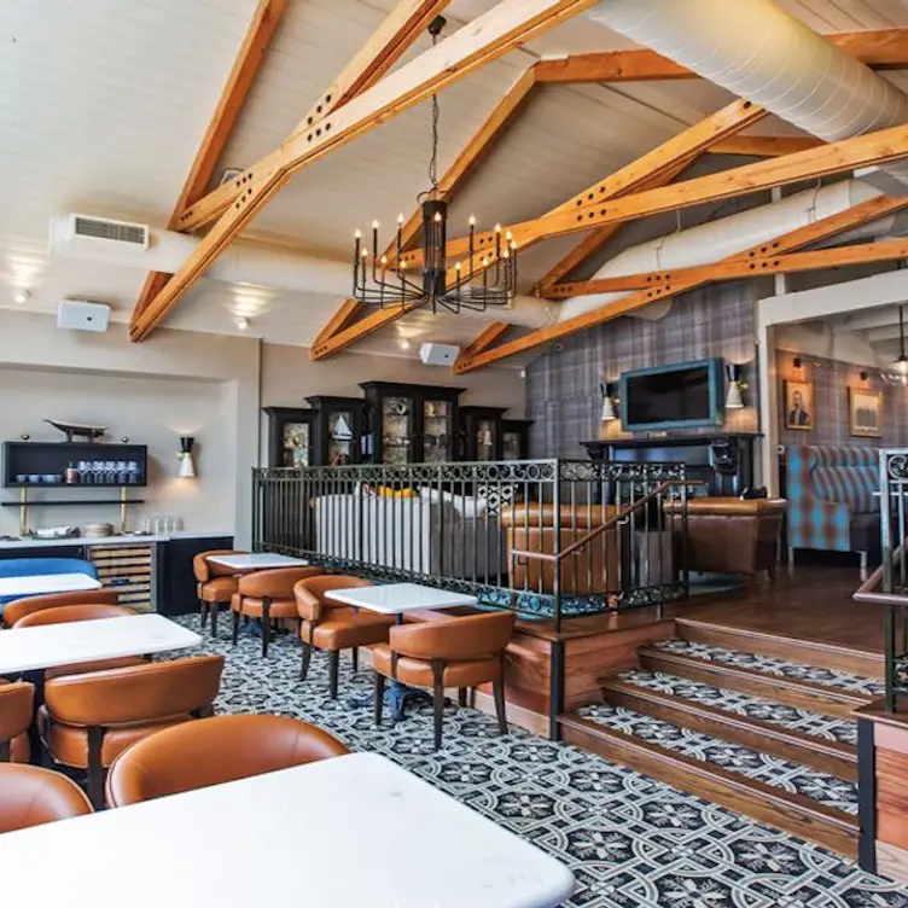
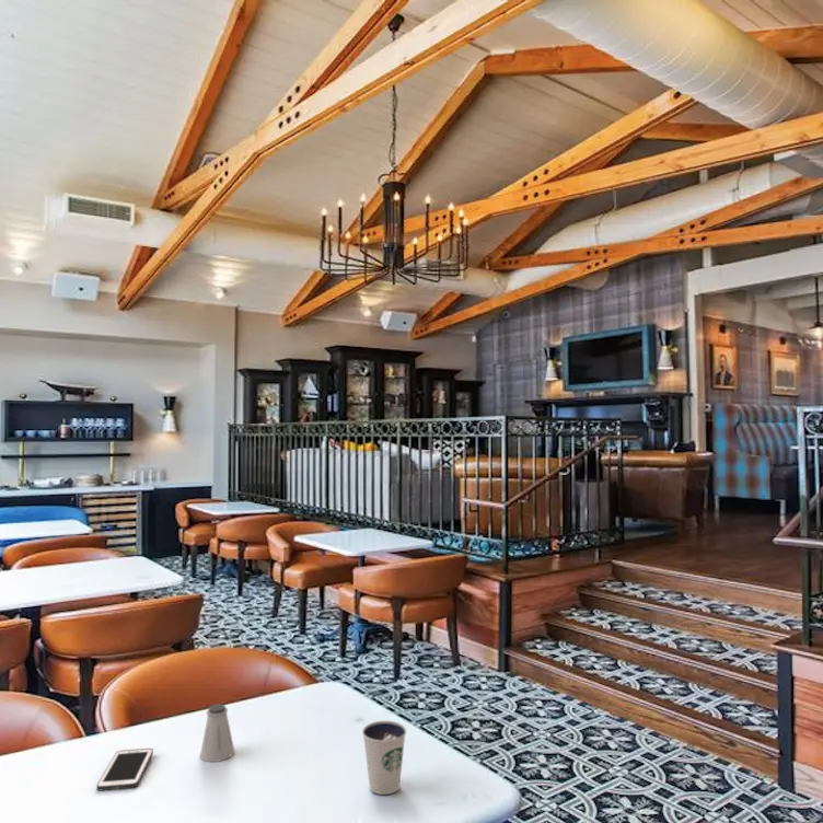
+ saltshaker [199,703,235,763]
+ cell phone [95,747,154,791]
+ dixie cup [361,720,407,796]
